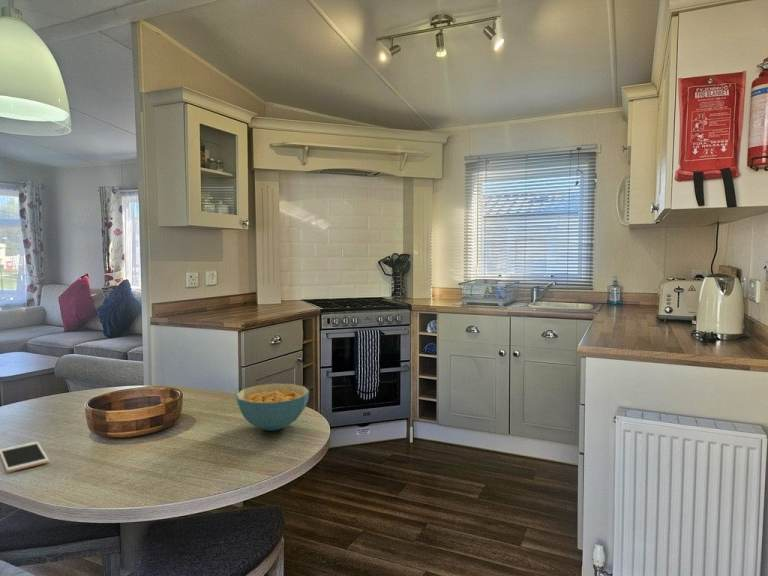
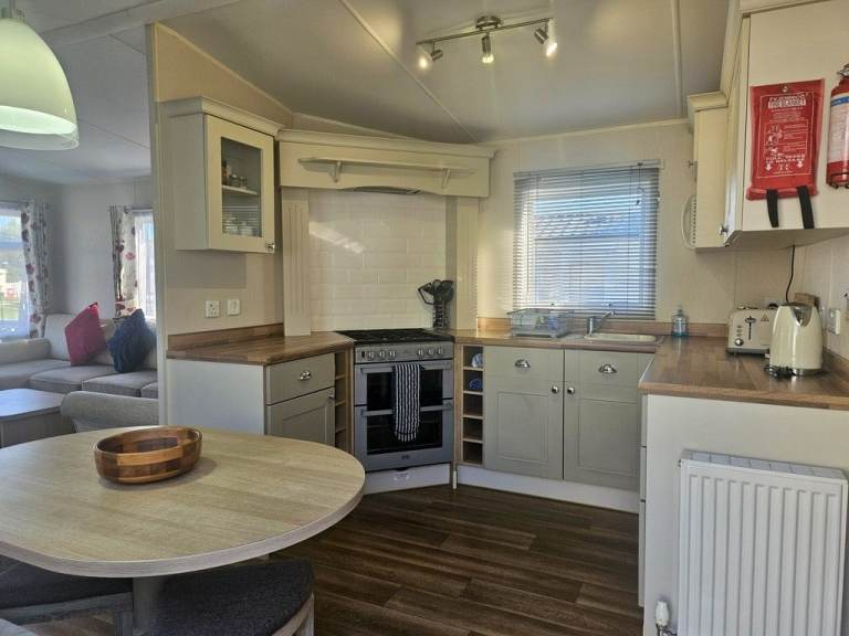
- cereal bowl [235,382,310,432]
- cell phone [0,440,50,473]
